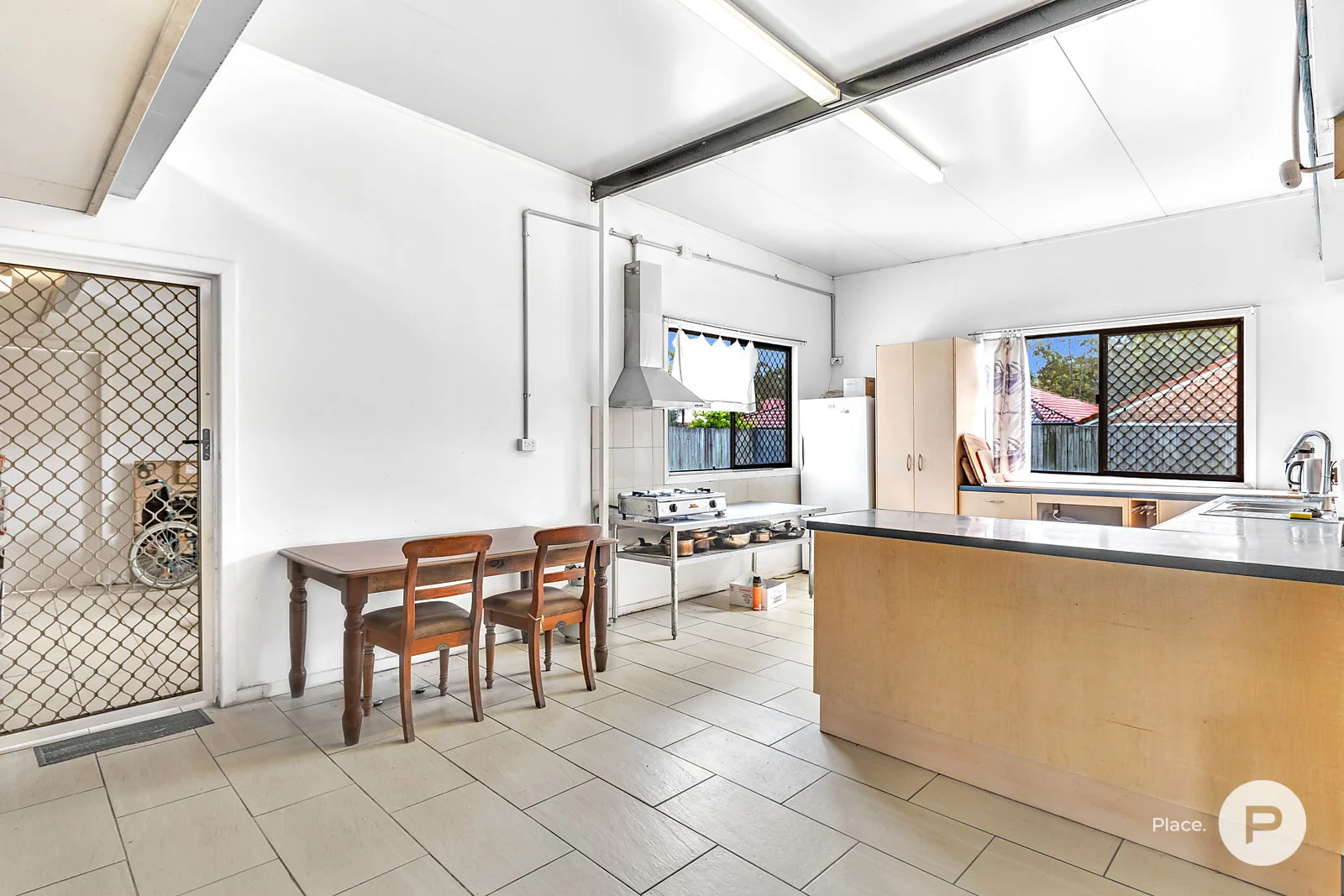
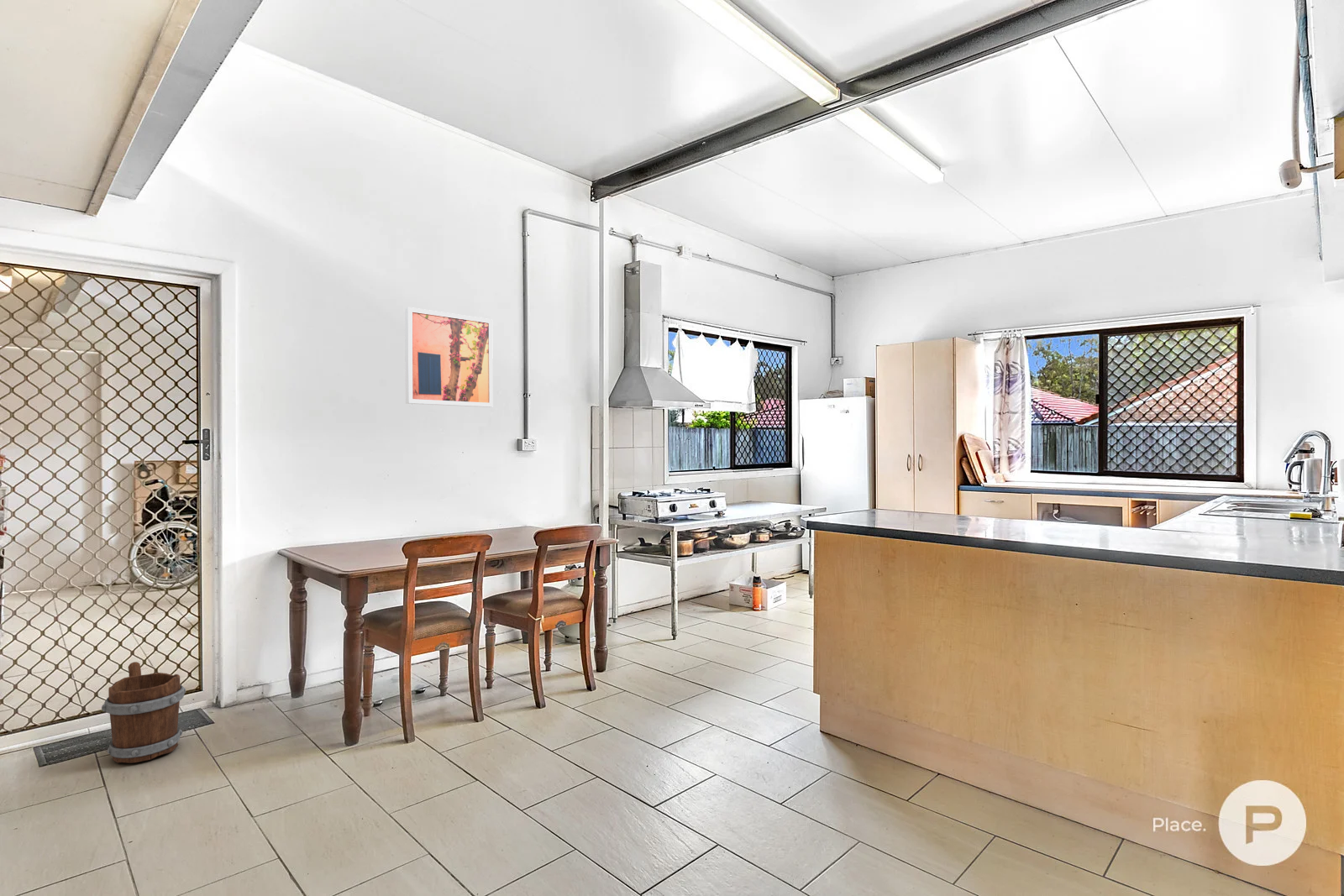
+ wall art [404,307,494,408]
+ bucket [101,661,186,764]
